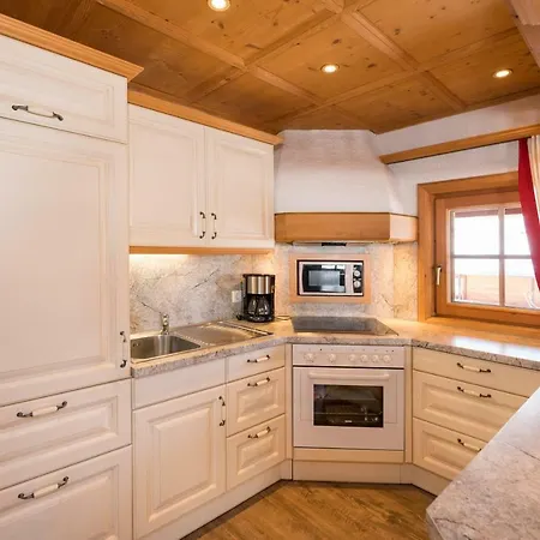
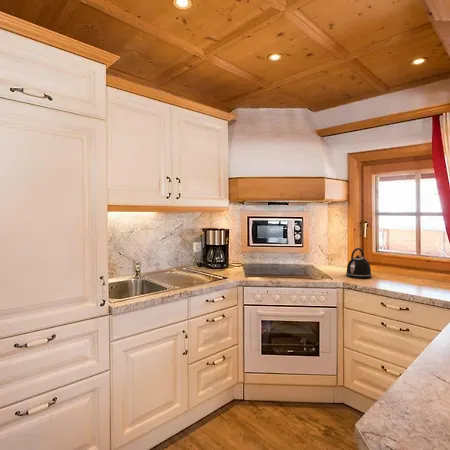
+ kettle [345,247,373,279]
